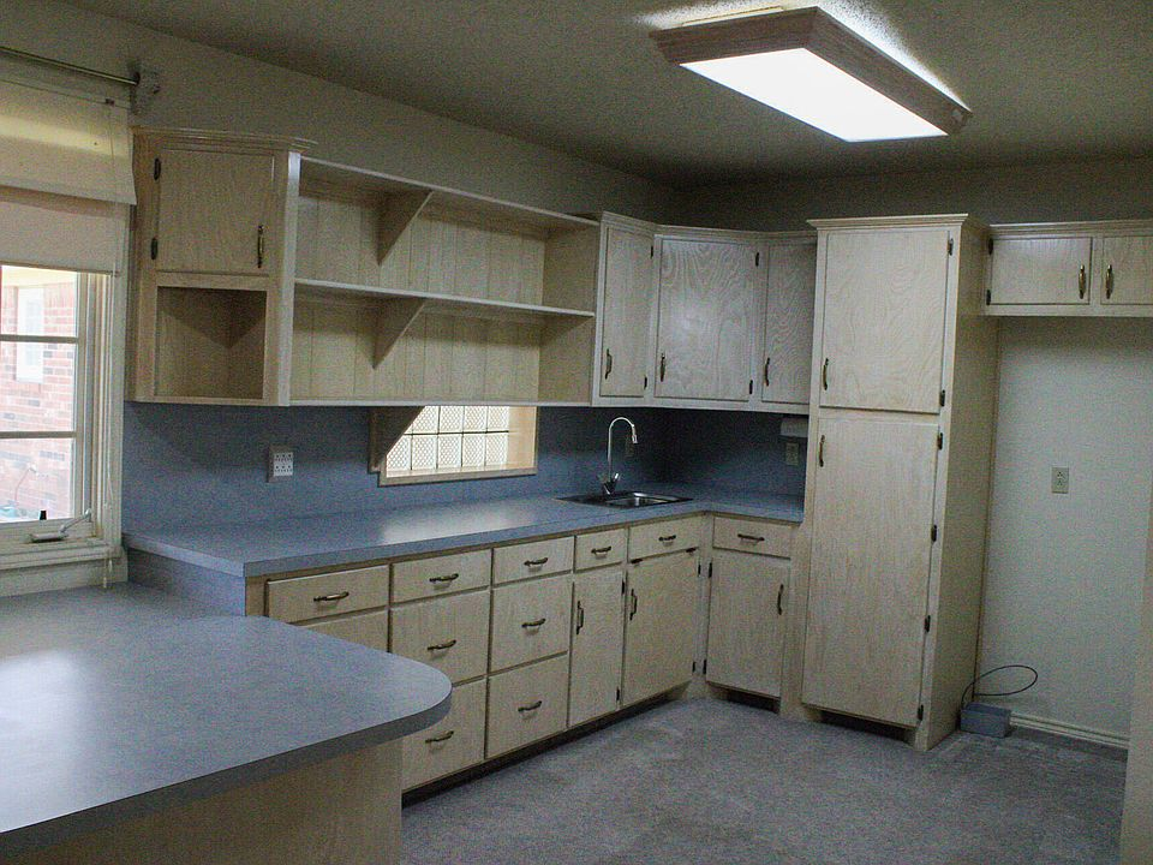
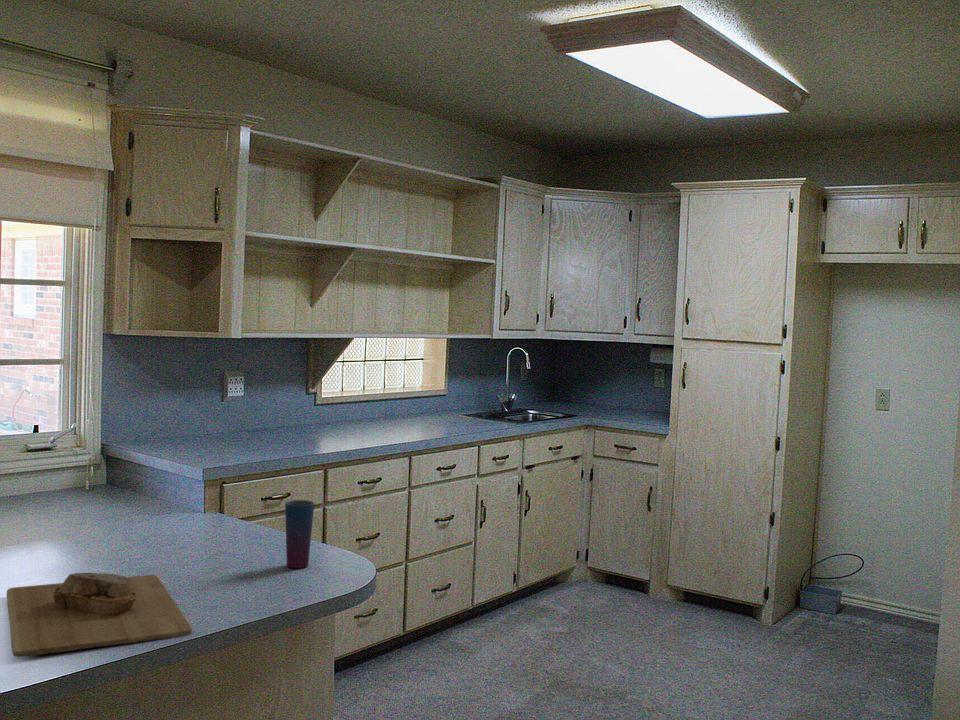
+ cup [284,499,315,569]
+ cutting board [6,572,193,658]
